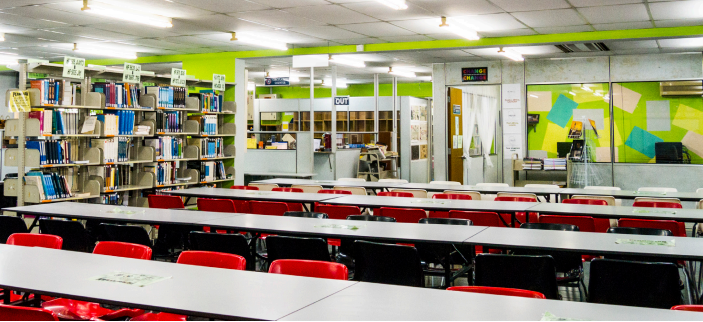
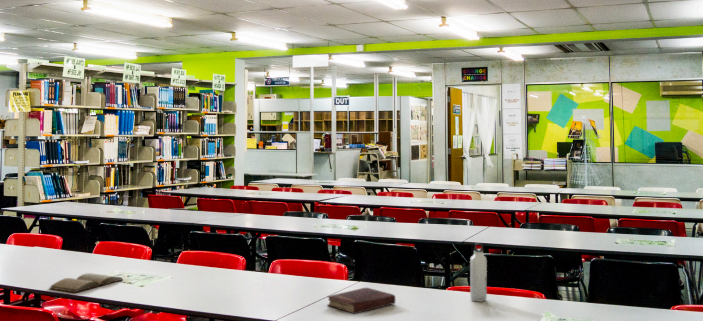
+ book [49,272,125,293]
+ hardback book [326,287,396,315]
+ water bottle [469,242,488,303]
